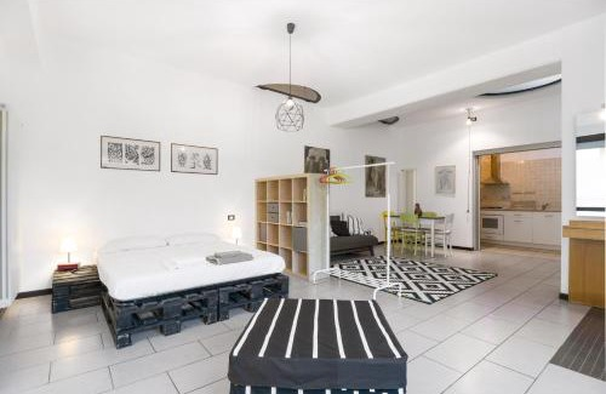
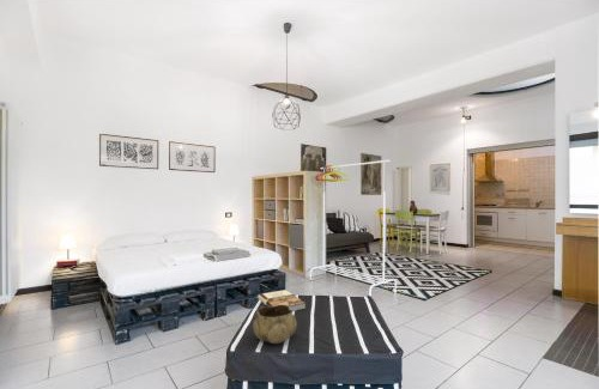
+ decorative bowl [252,305,298,345]
+ book [256,288,307,311]
